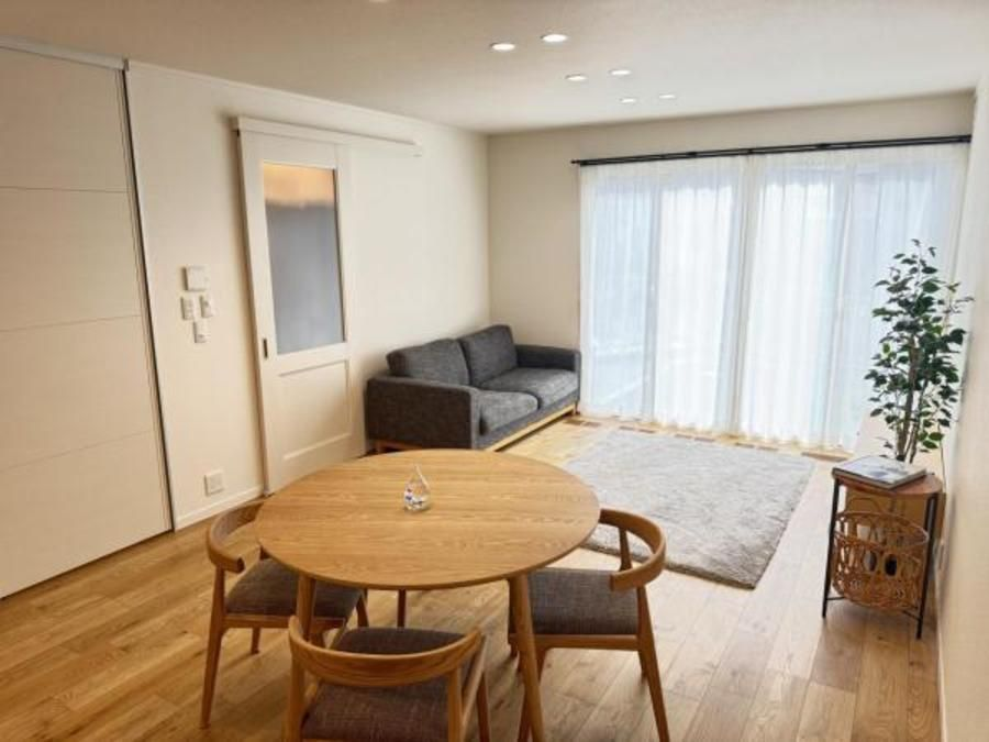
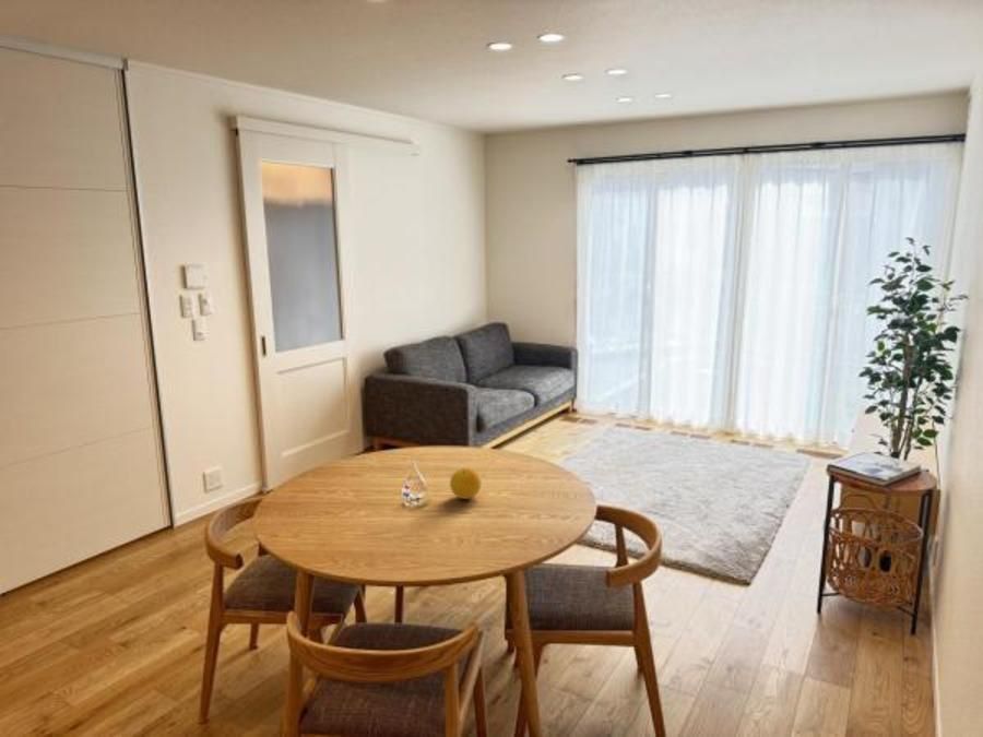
+ fruit [449,467,483,500]
